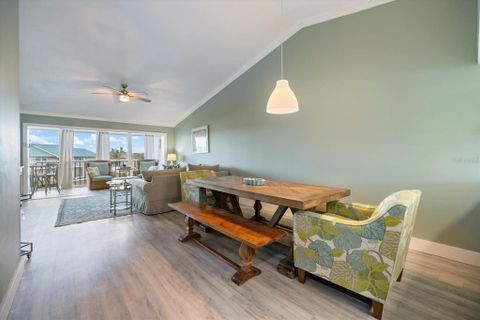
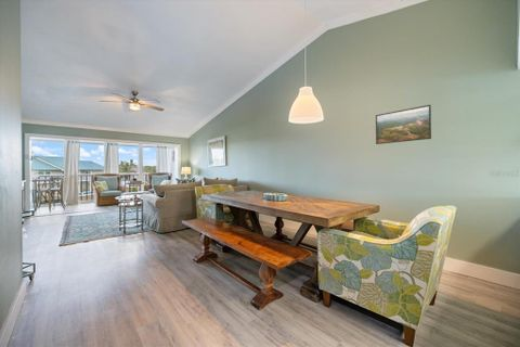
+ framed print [375,104,432,145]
